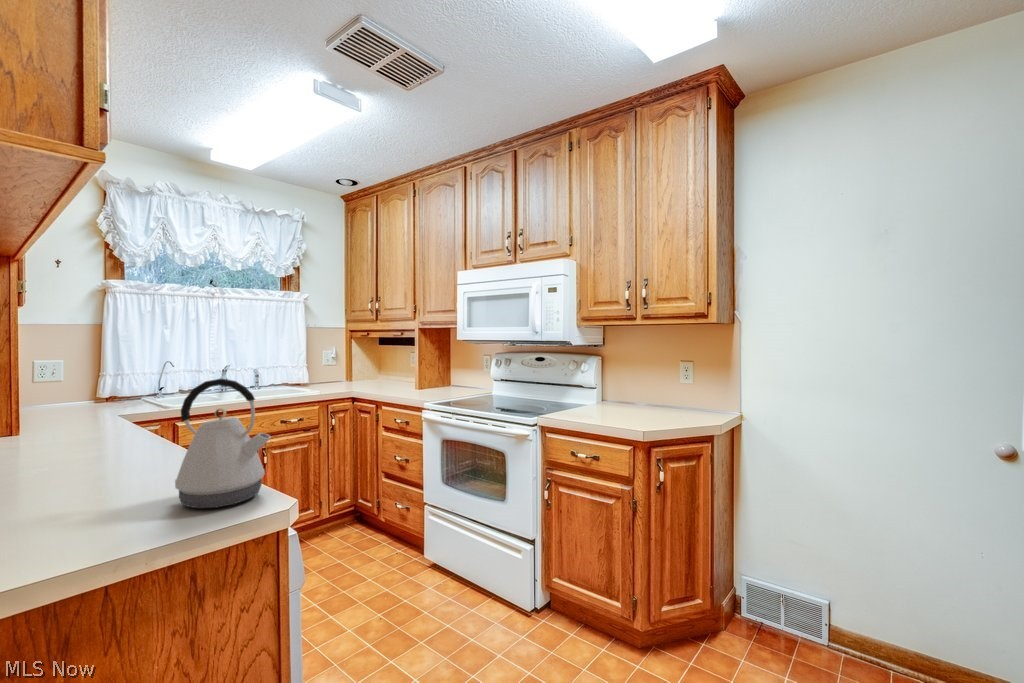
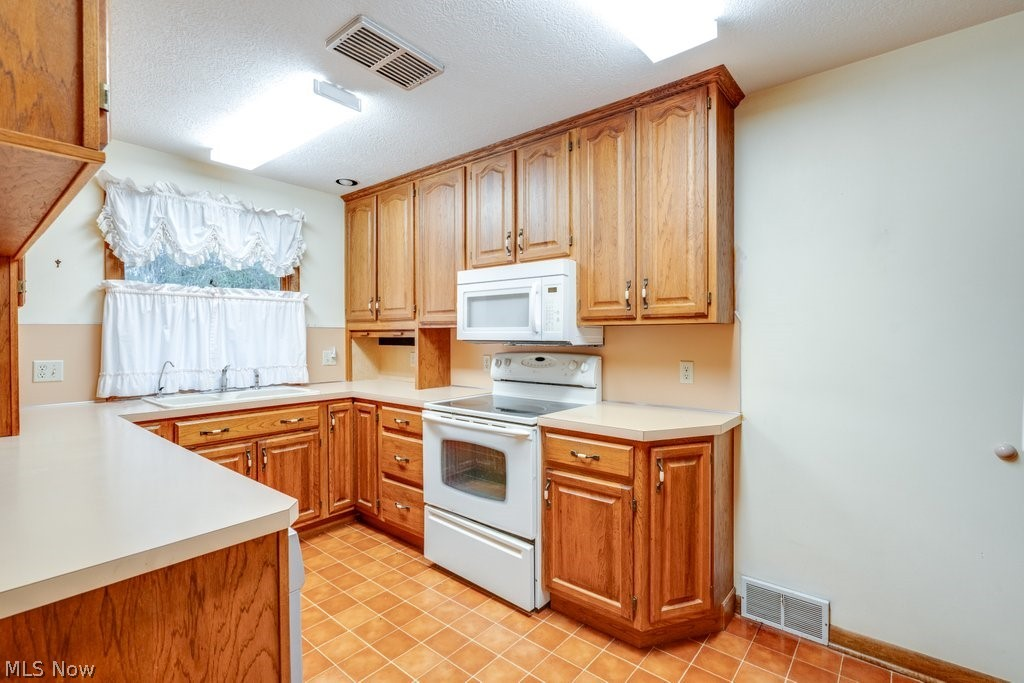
- kettle [174,378,272,509]
